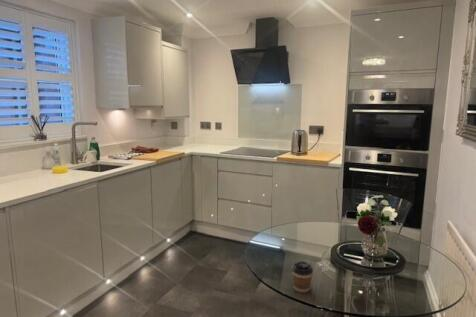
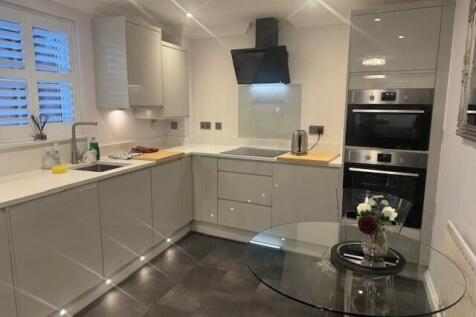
- coffee cup [291,260,314,294]
